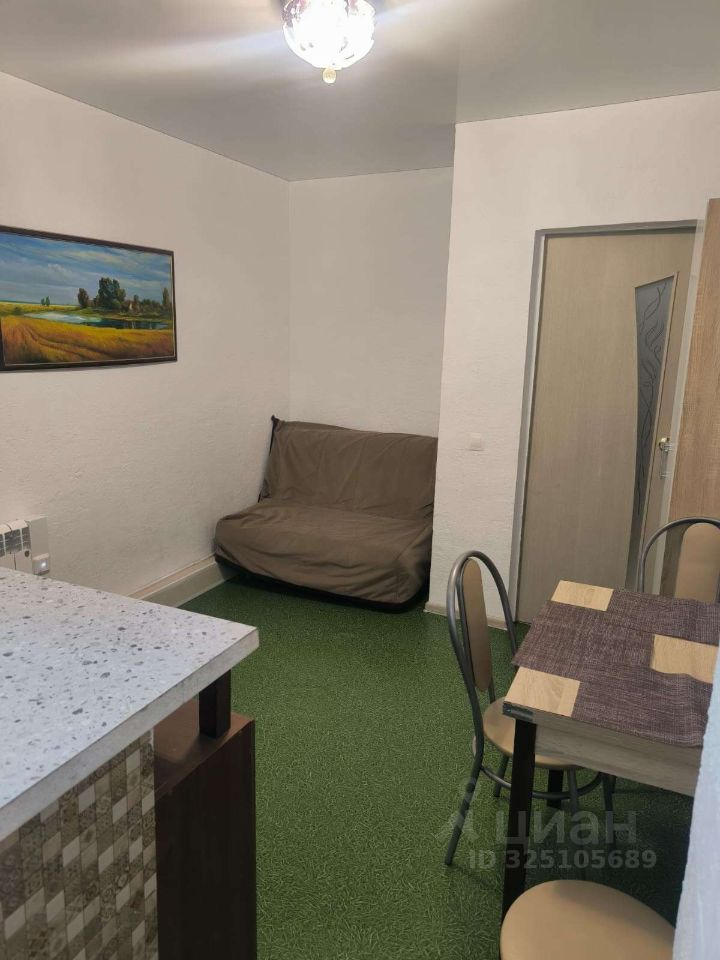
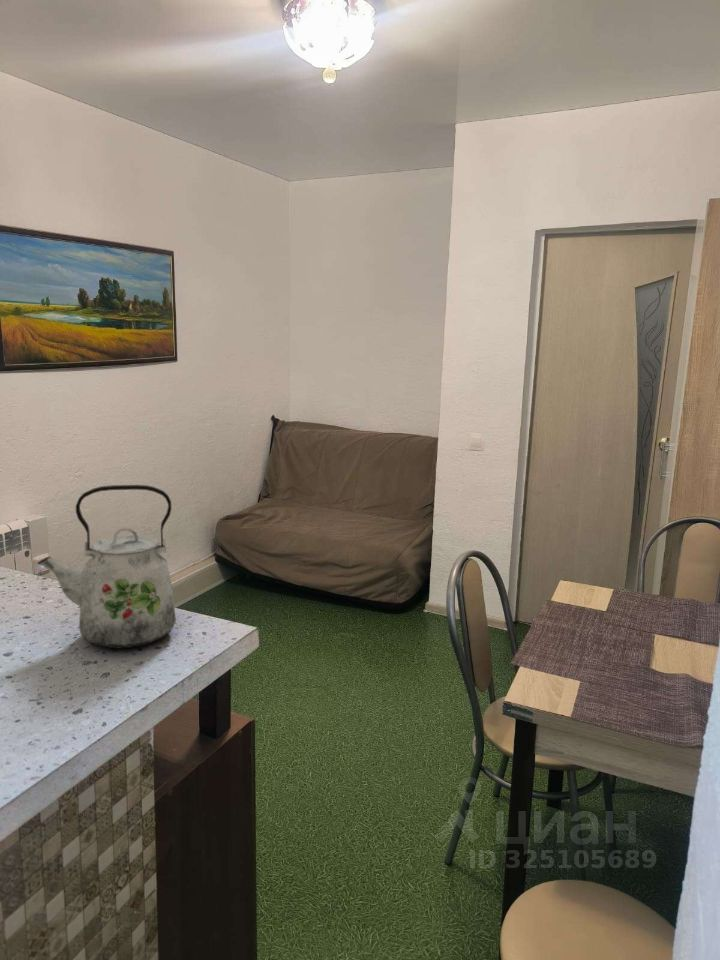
+ kettle [36,484,177,649]
